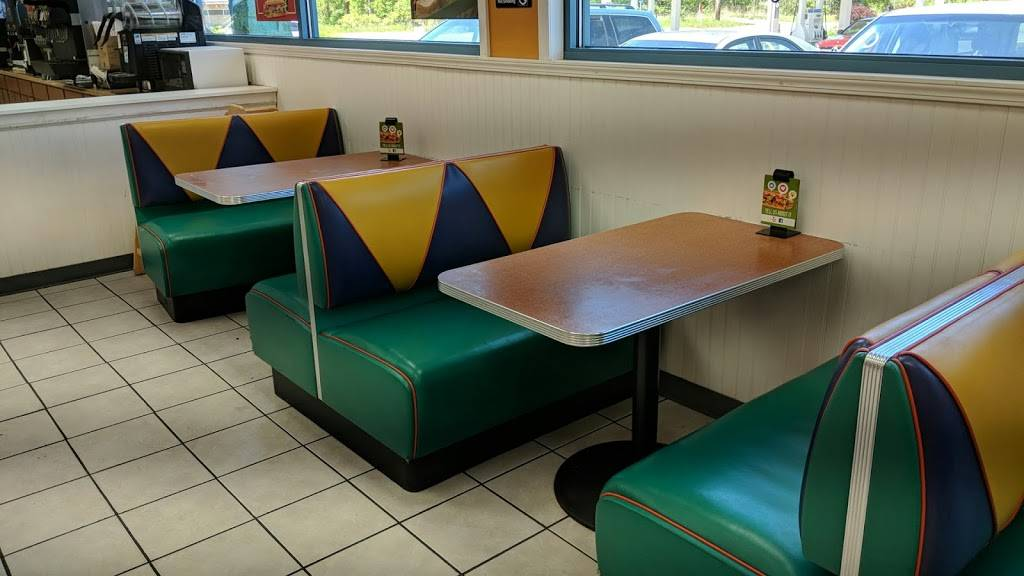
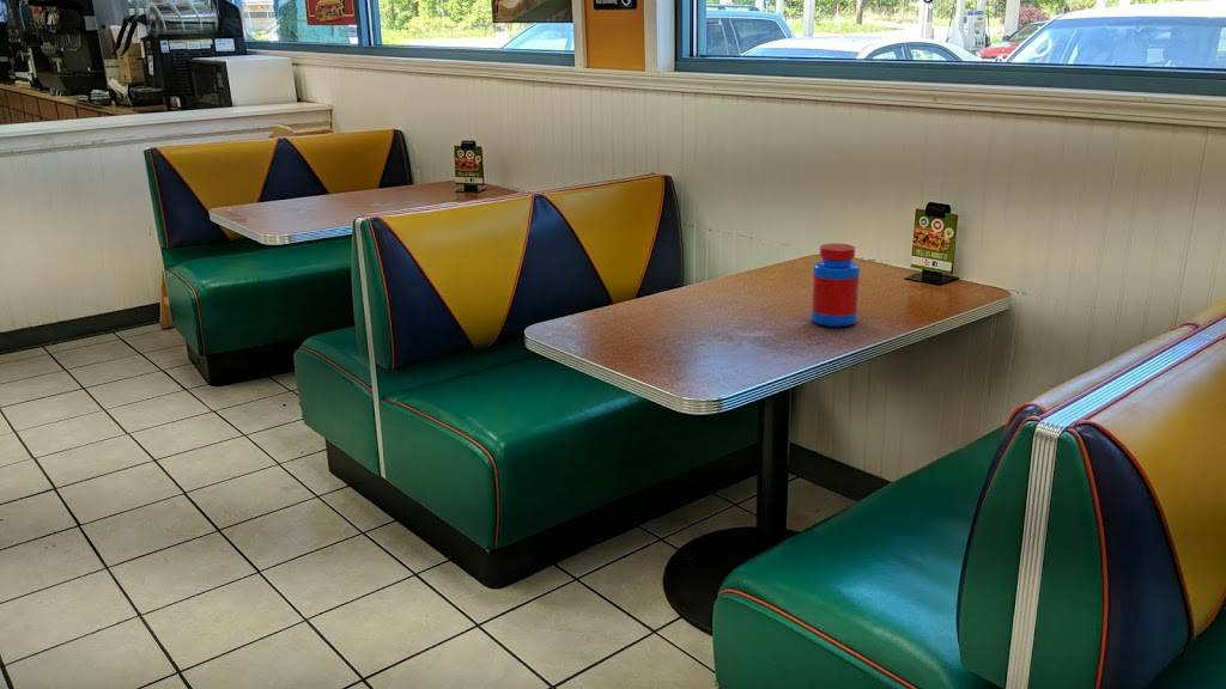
+ jar [811,243,861,328]
